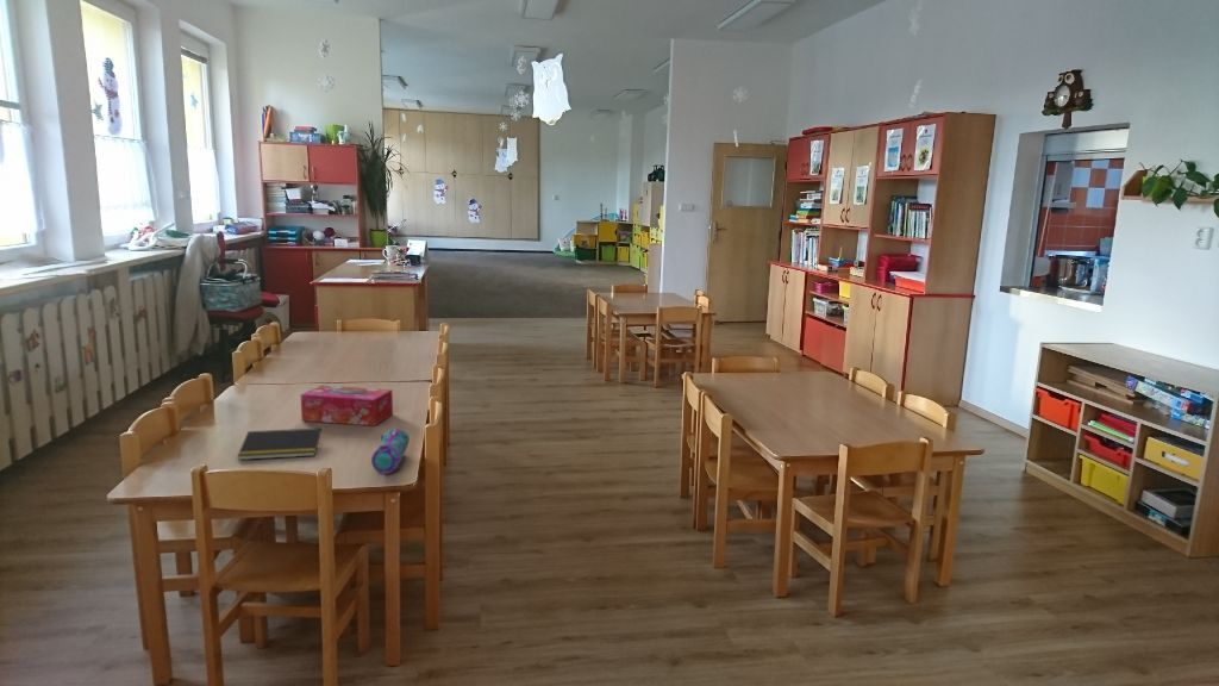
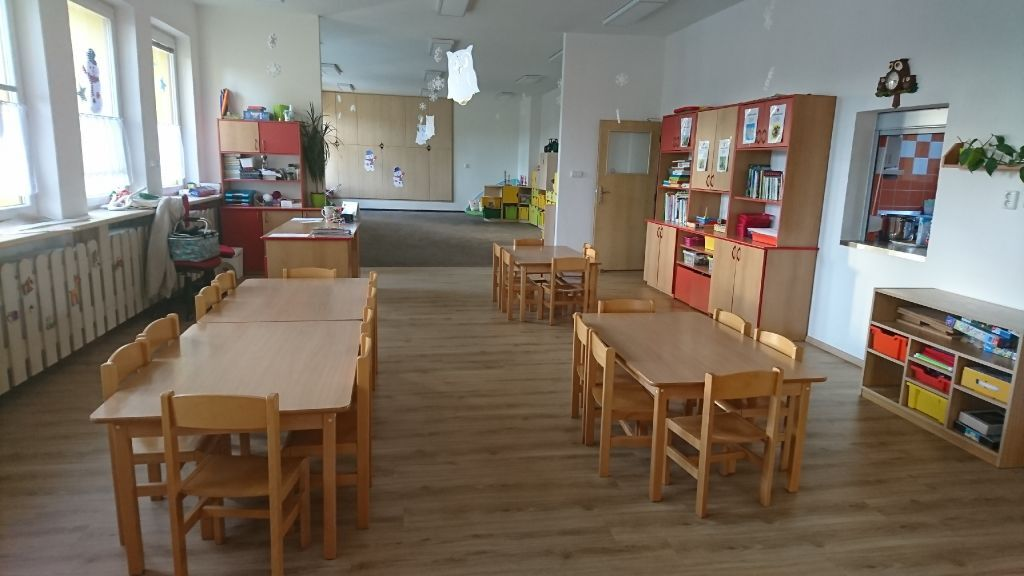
- tissue box [300,385,394,428]
- notepad [237,428,323,461]
- pencil case [370,426,410,475]
